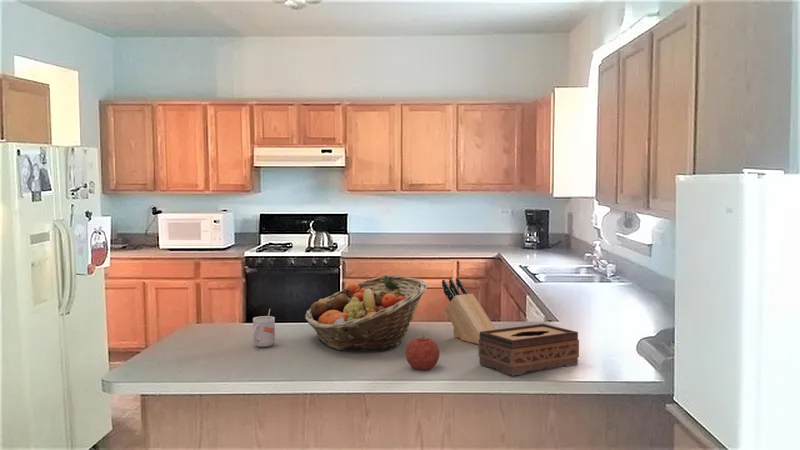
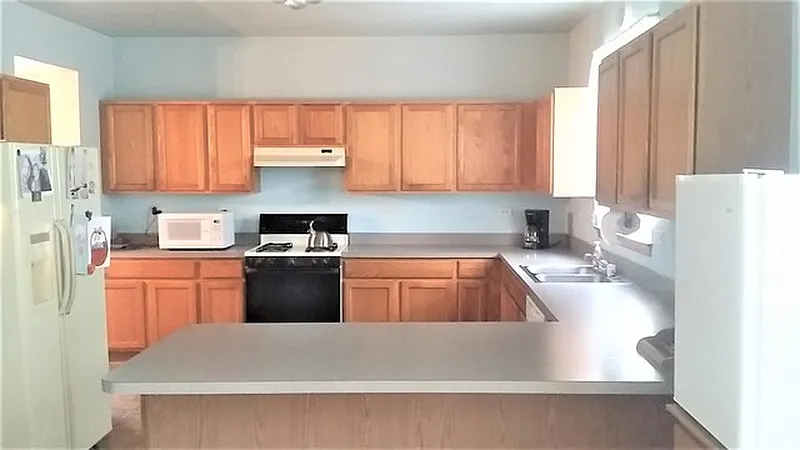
- fruit basket [304,274,428,352]
- mug [252,308,276,348]
- fruit [405,334,441,371]
- knife block [441,277,497,345]
- tissue box [477,323,580,377]
